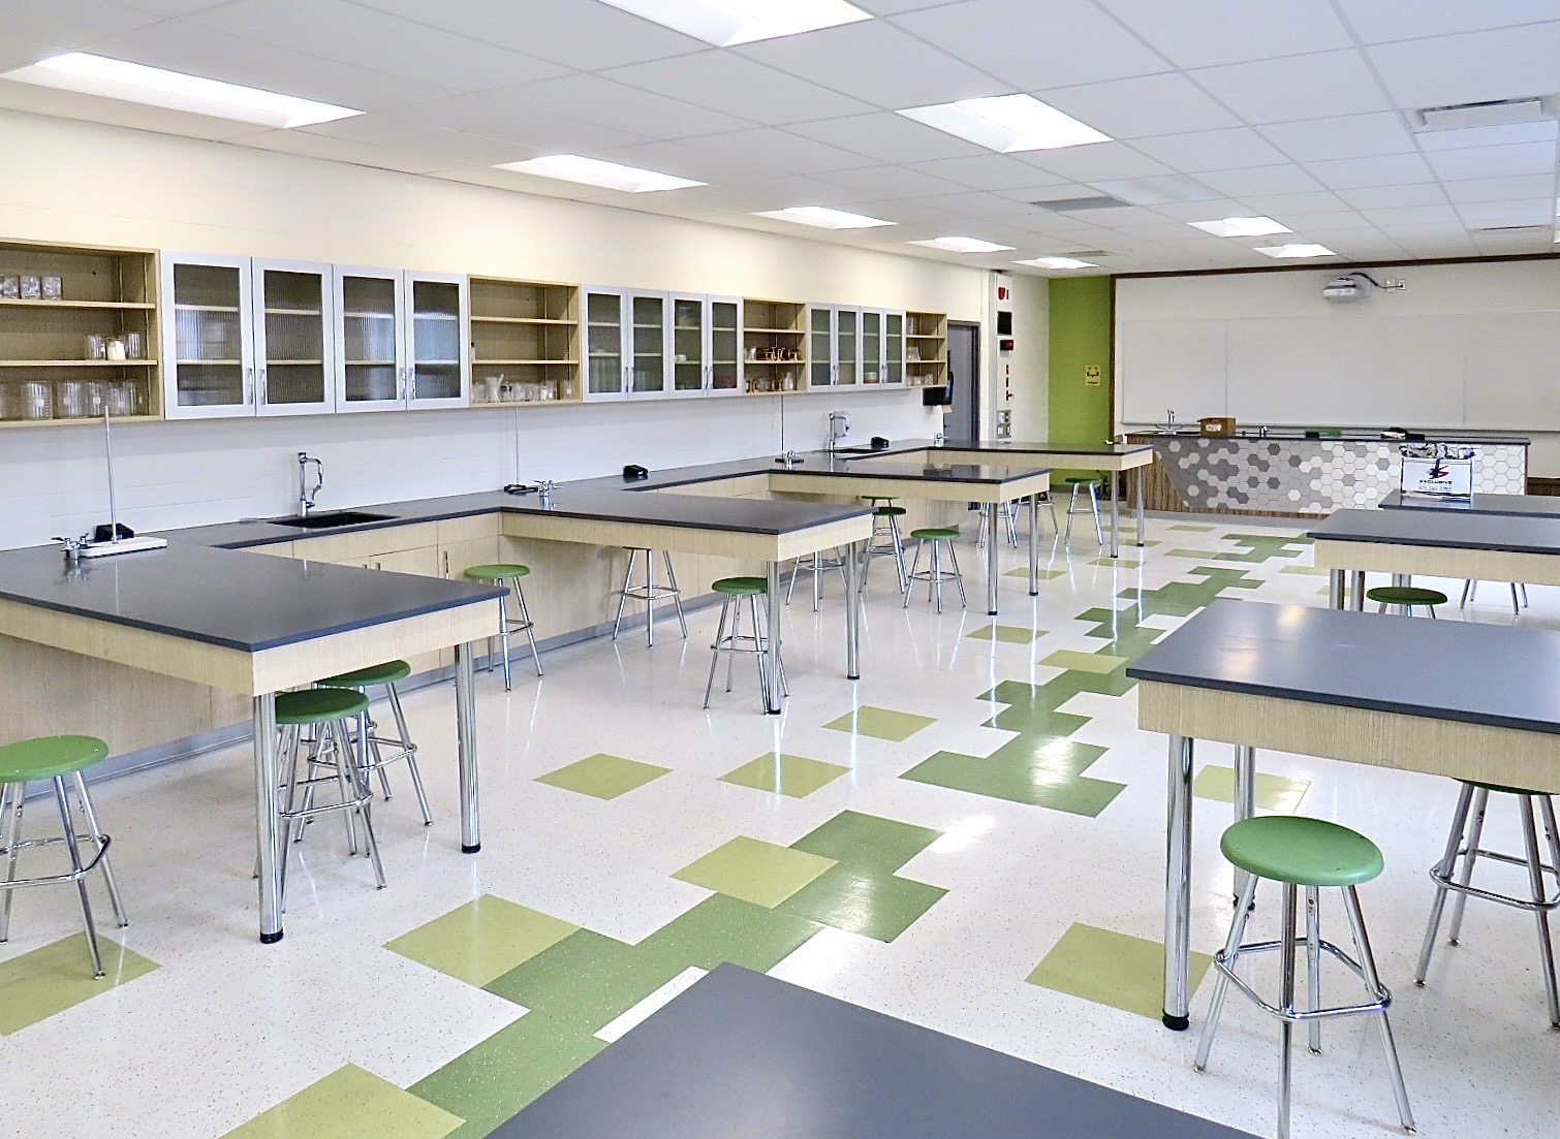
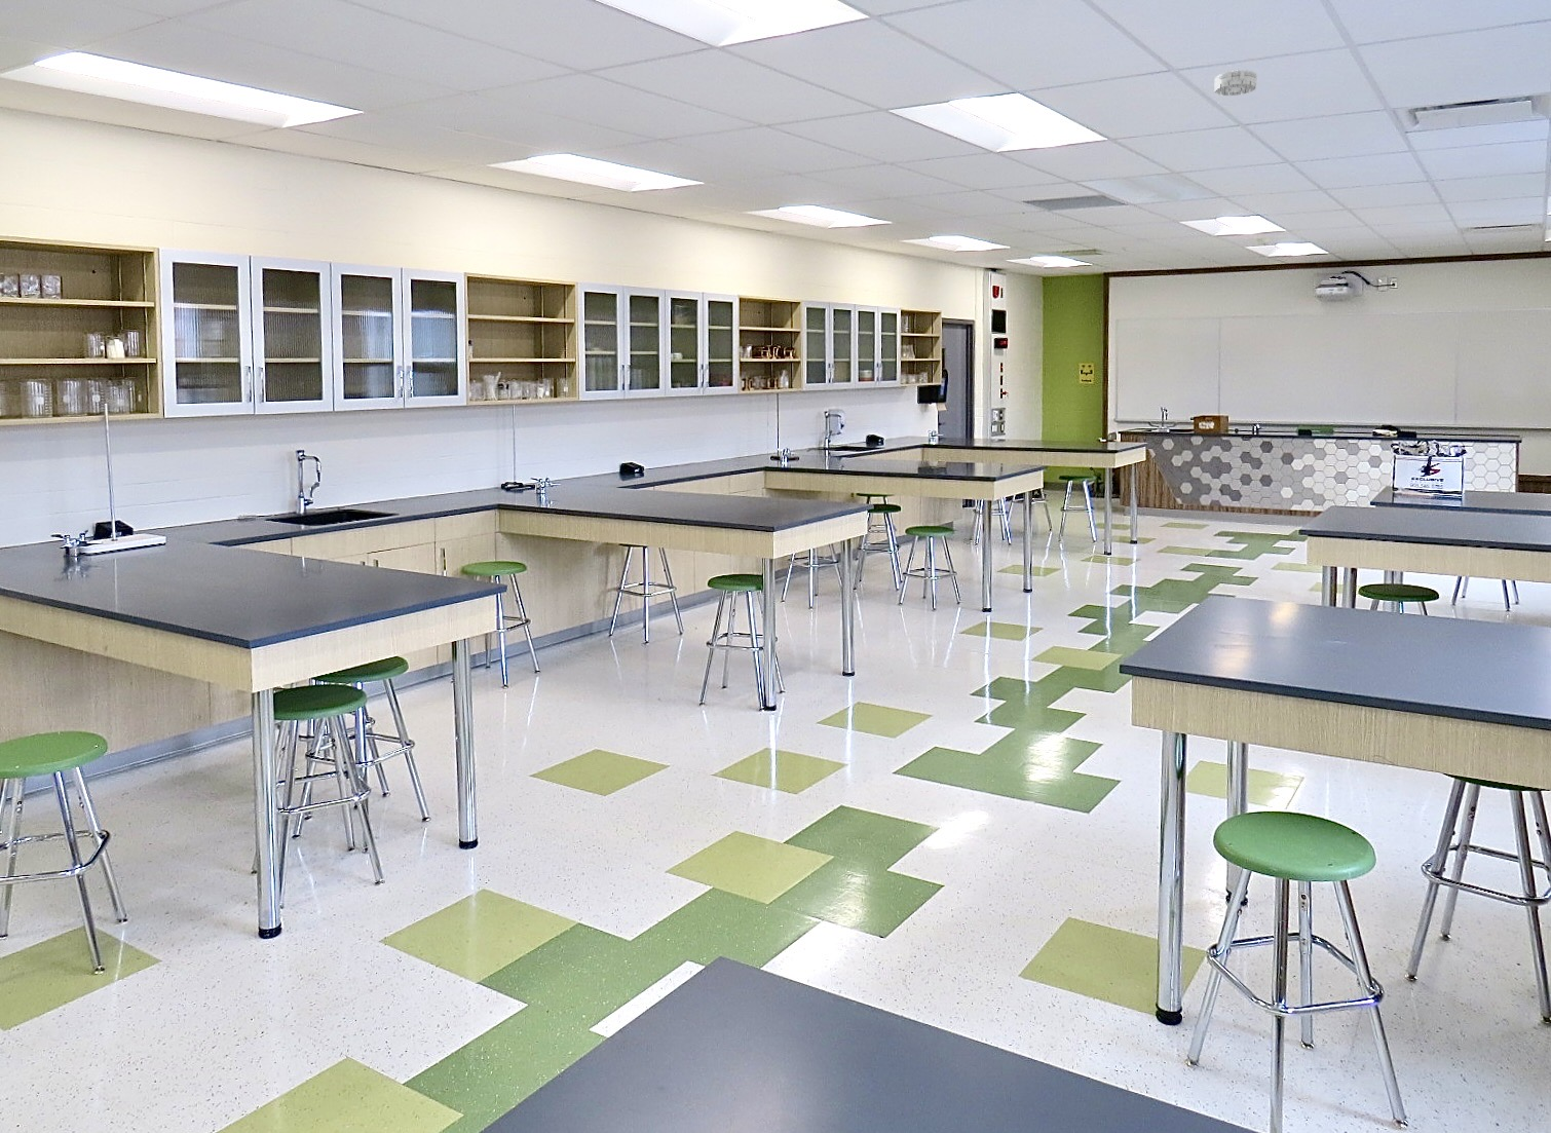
+ smoke detector [1213,69,1258,96]
